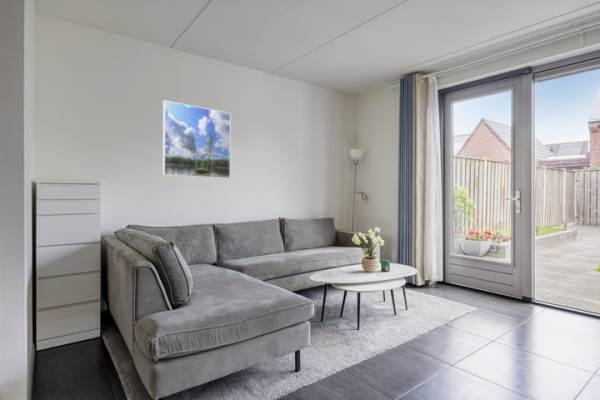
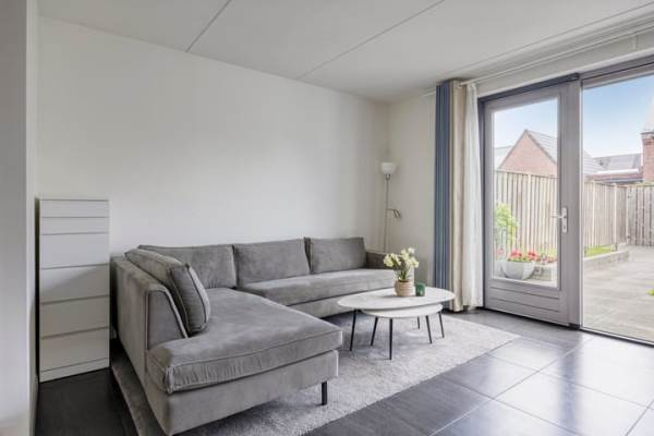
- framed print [162,99,231,179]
